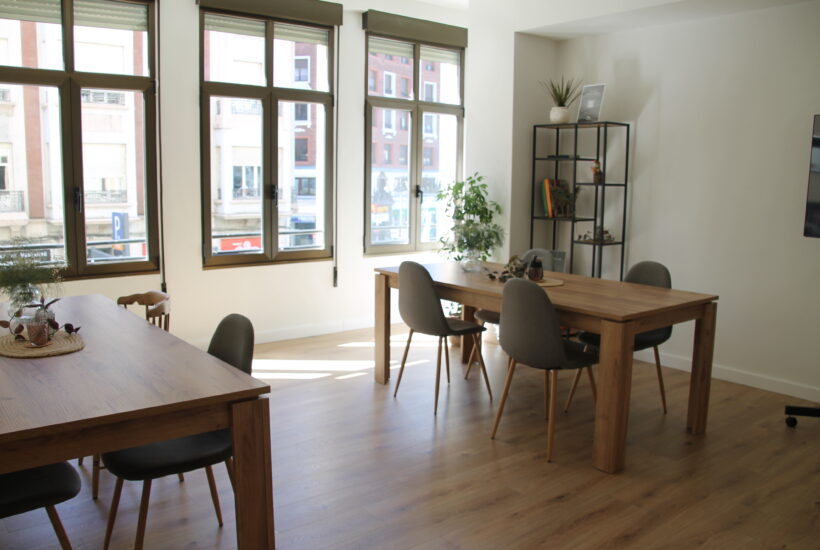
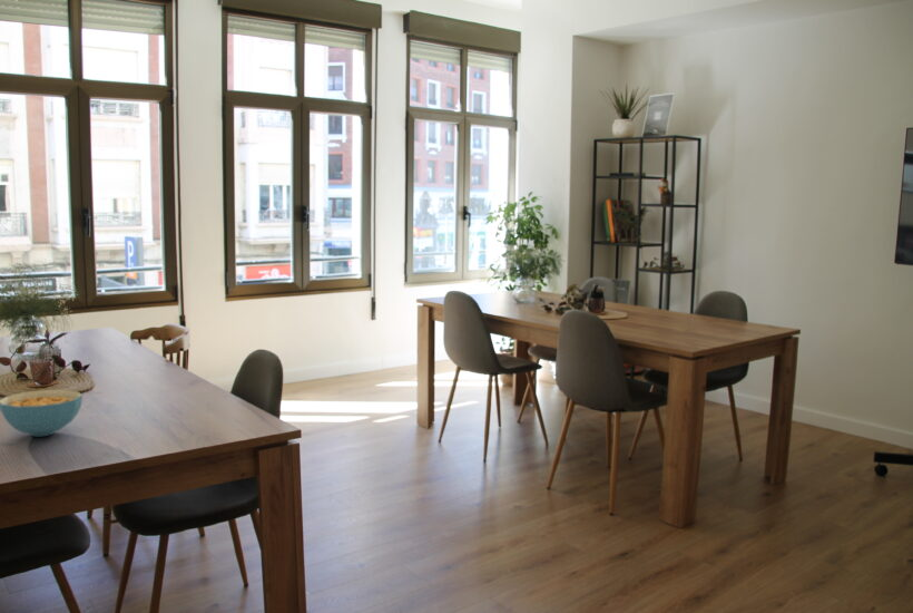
+ cereal bowl [0,389,84,437]
